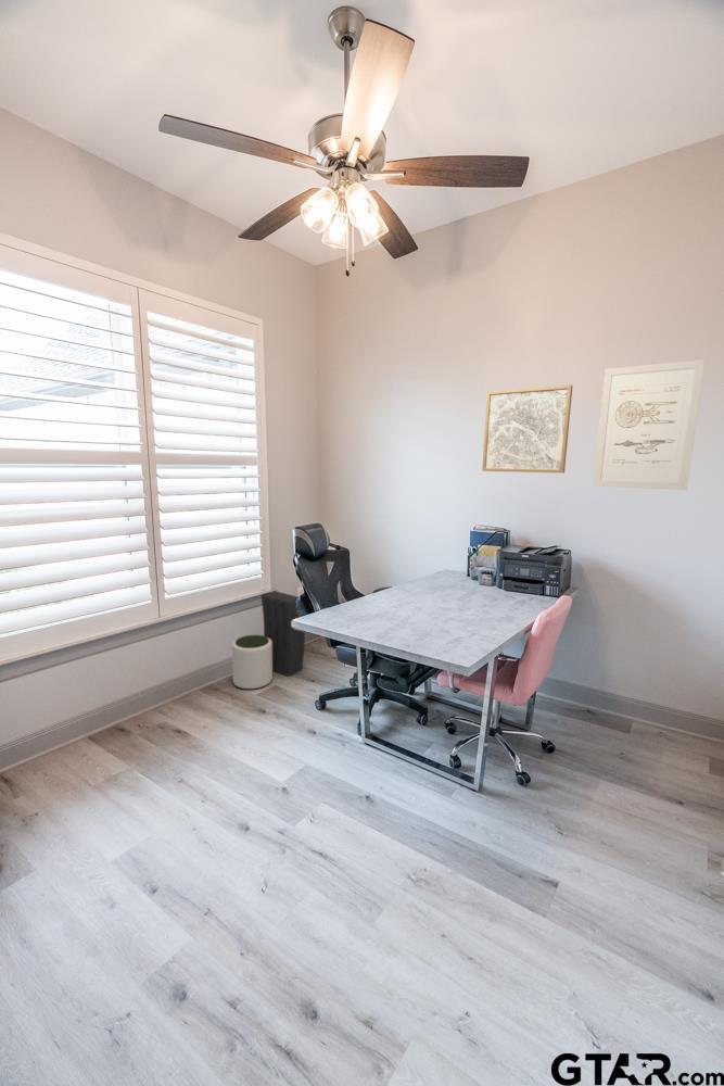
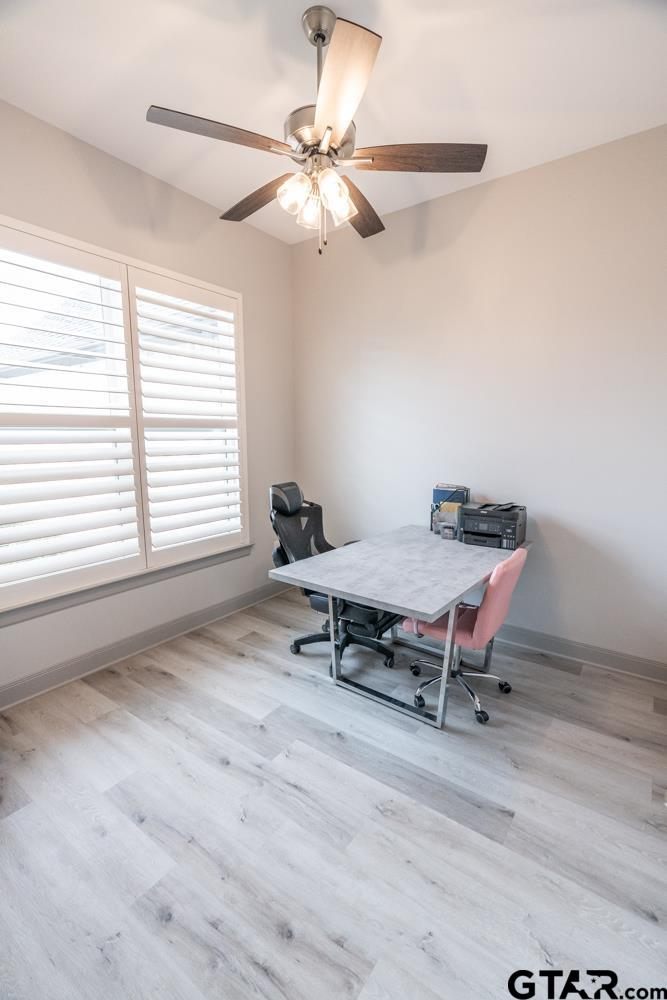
- wall art [481,384,573,473]
- speaker [261,590,306,678]
- wall art [592,358,706,491]
- plant pot [231,634,274,691]
